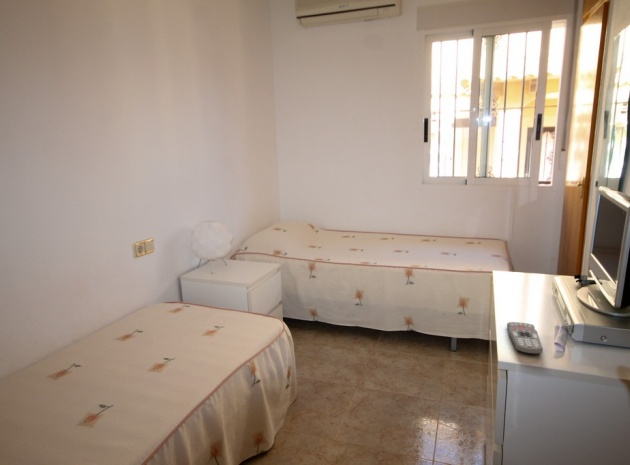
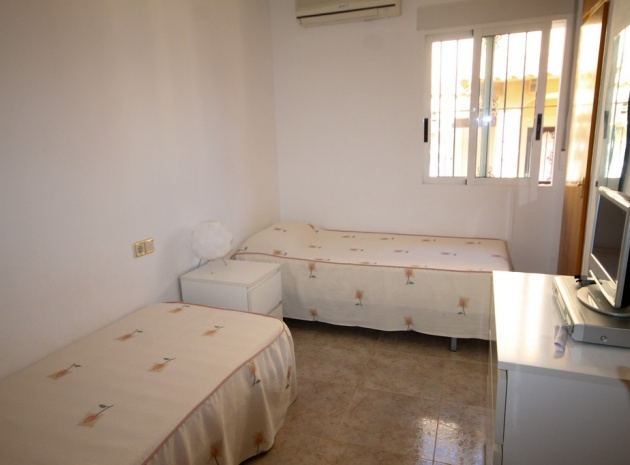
- remote control [506,321,544,355]
